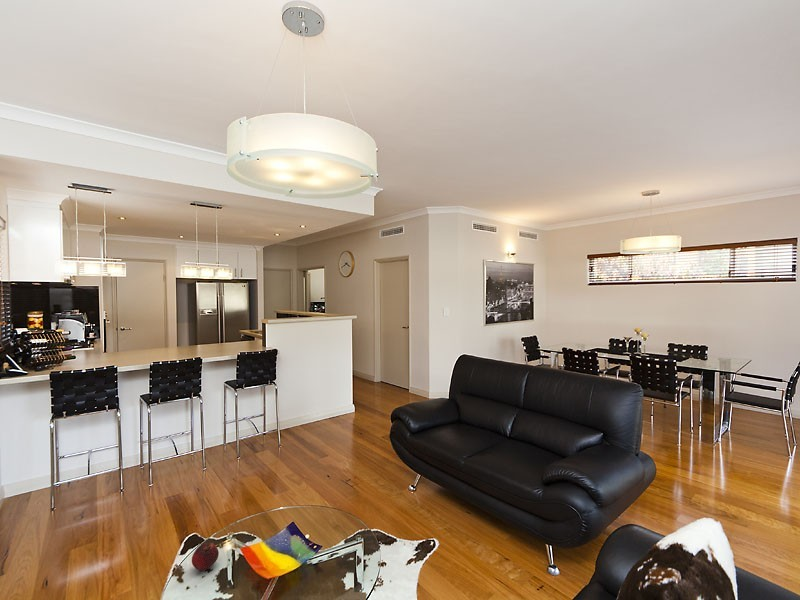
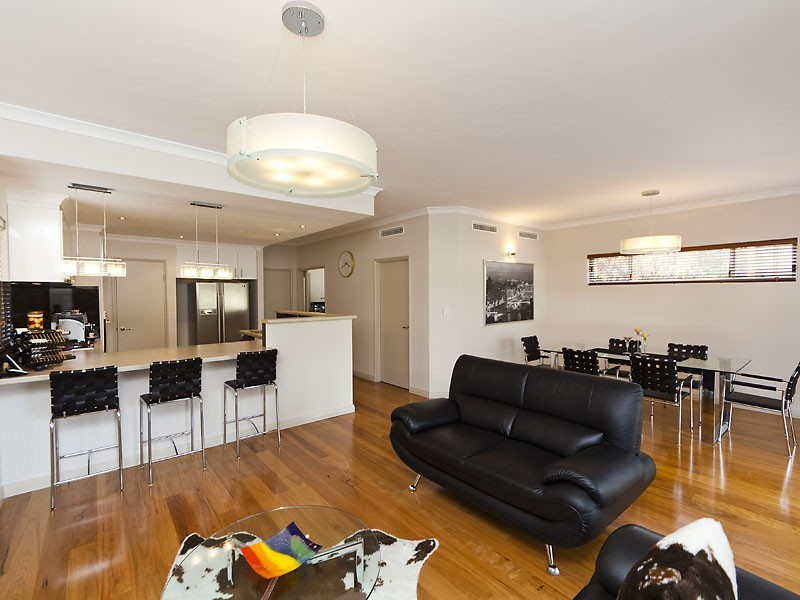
- fruit [191,542,220,572]
